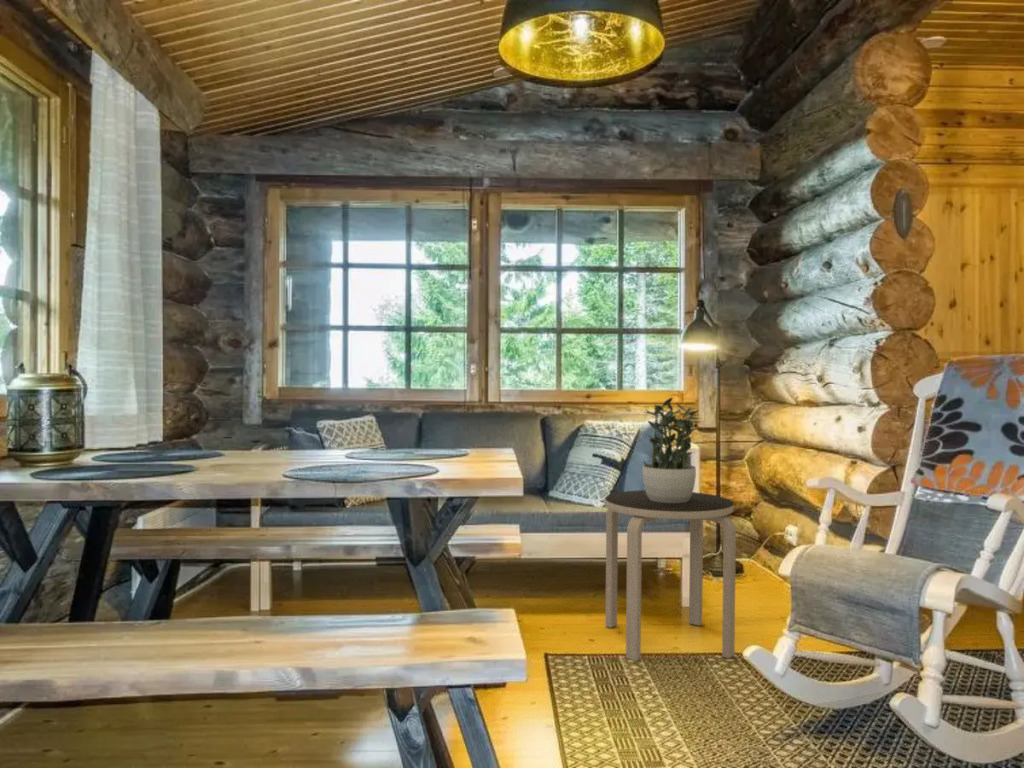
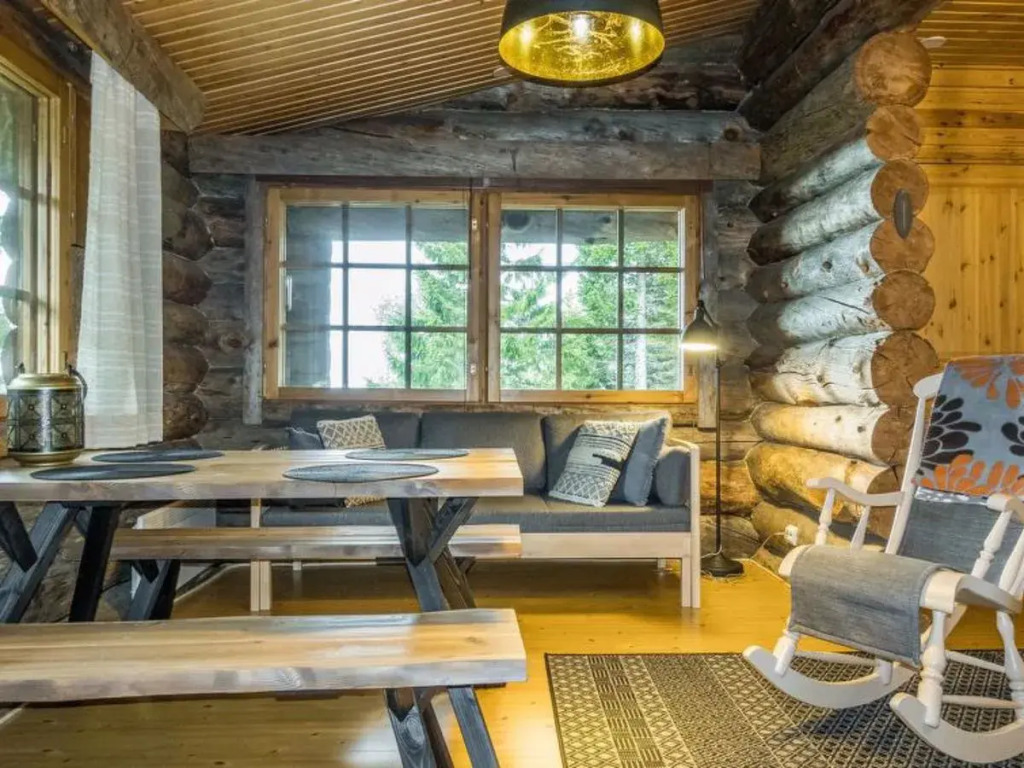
- side table [604,489,737,662]
- potted plant [642,396,704,503]
